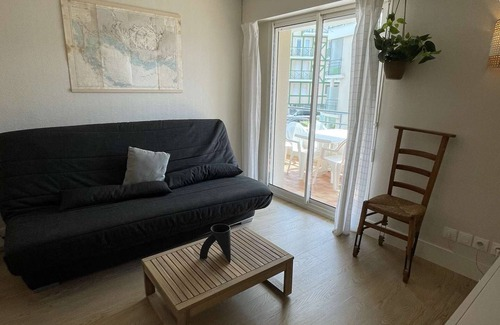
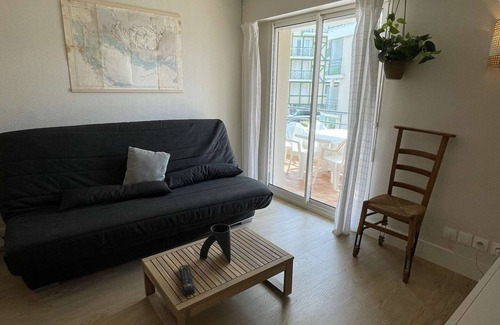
+ remote control [178,264,196,296]
